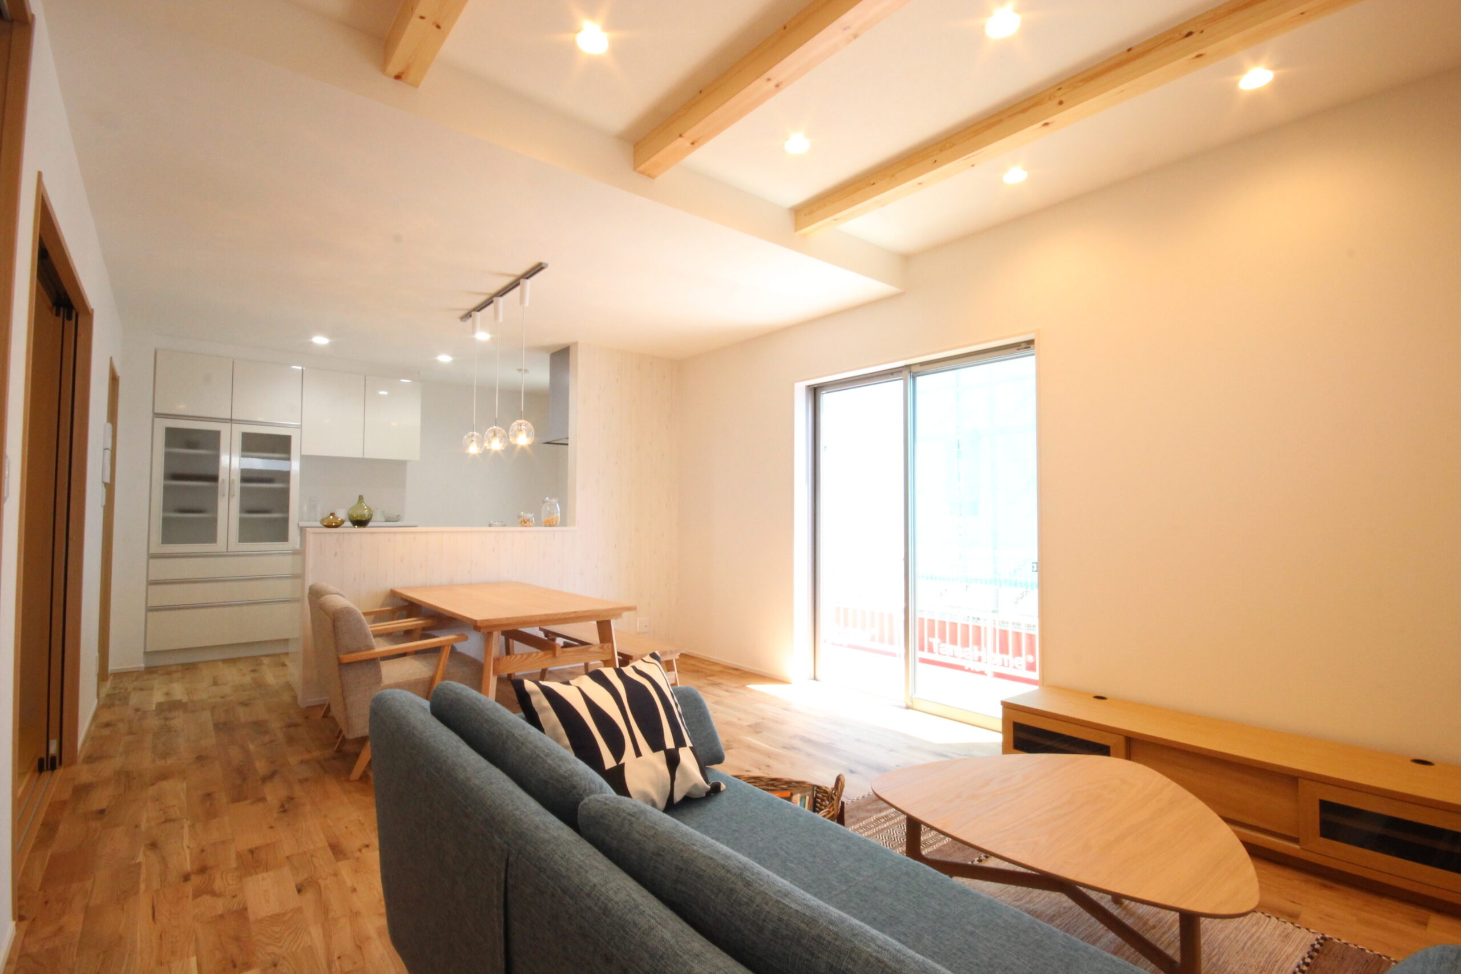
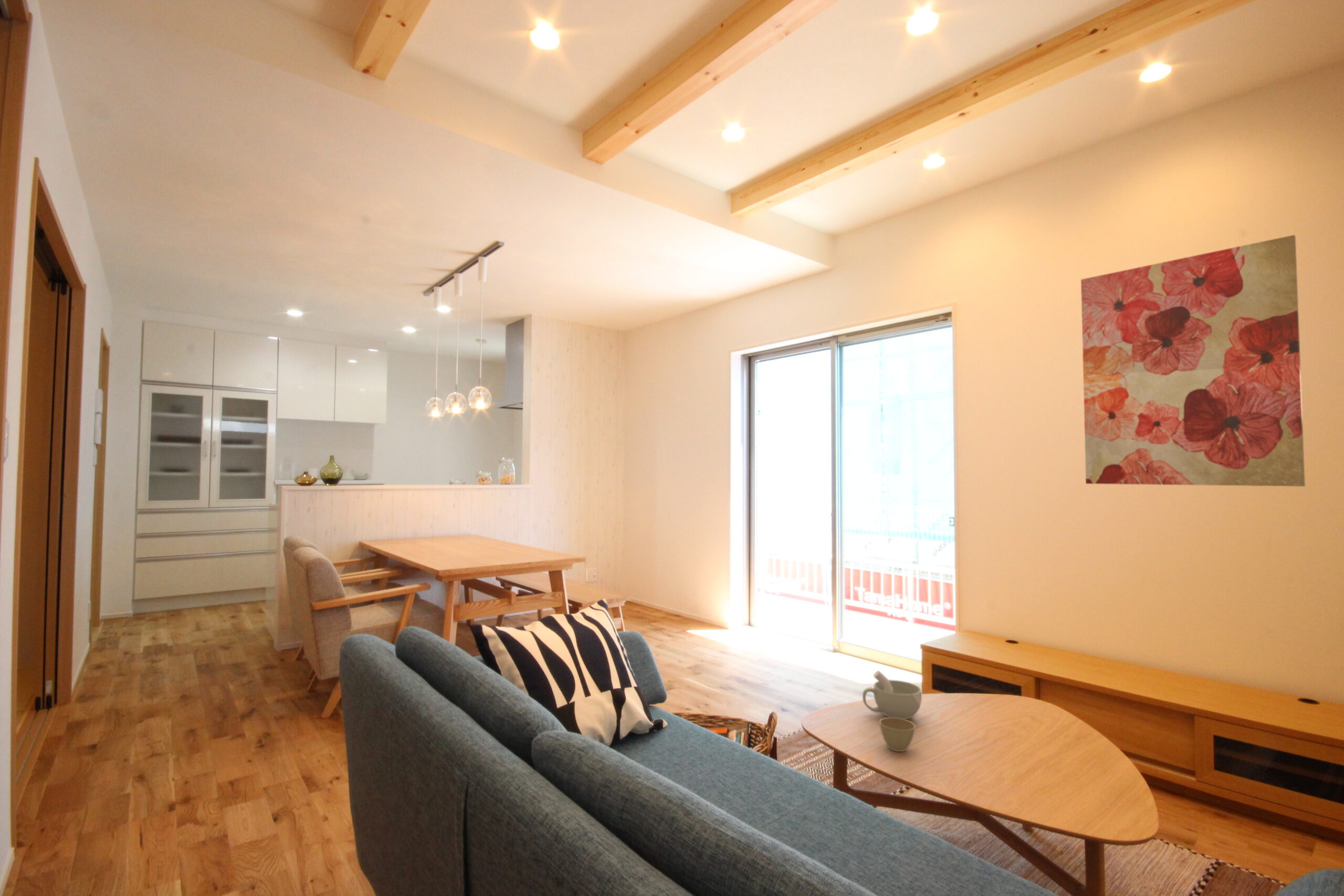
+ flower pot [879,717,916,752]
+ wall art [1080,235,1306,487]
+ cup [862,670,922,720]
